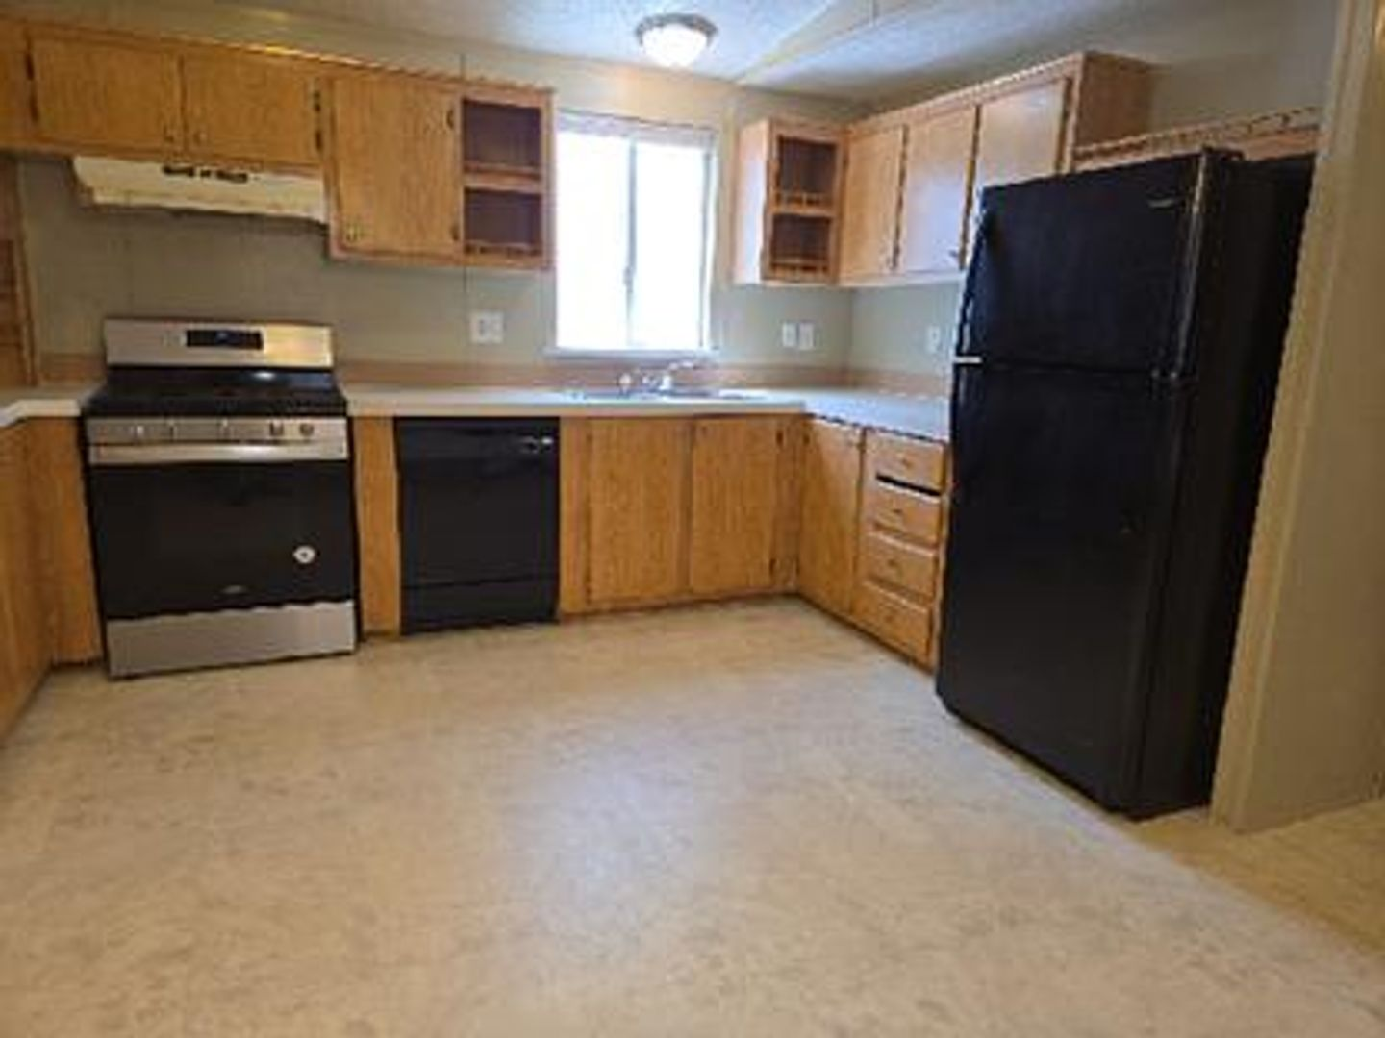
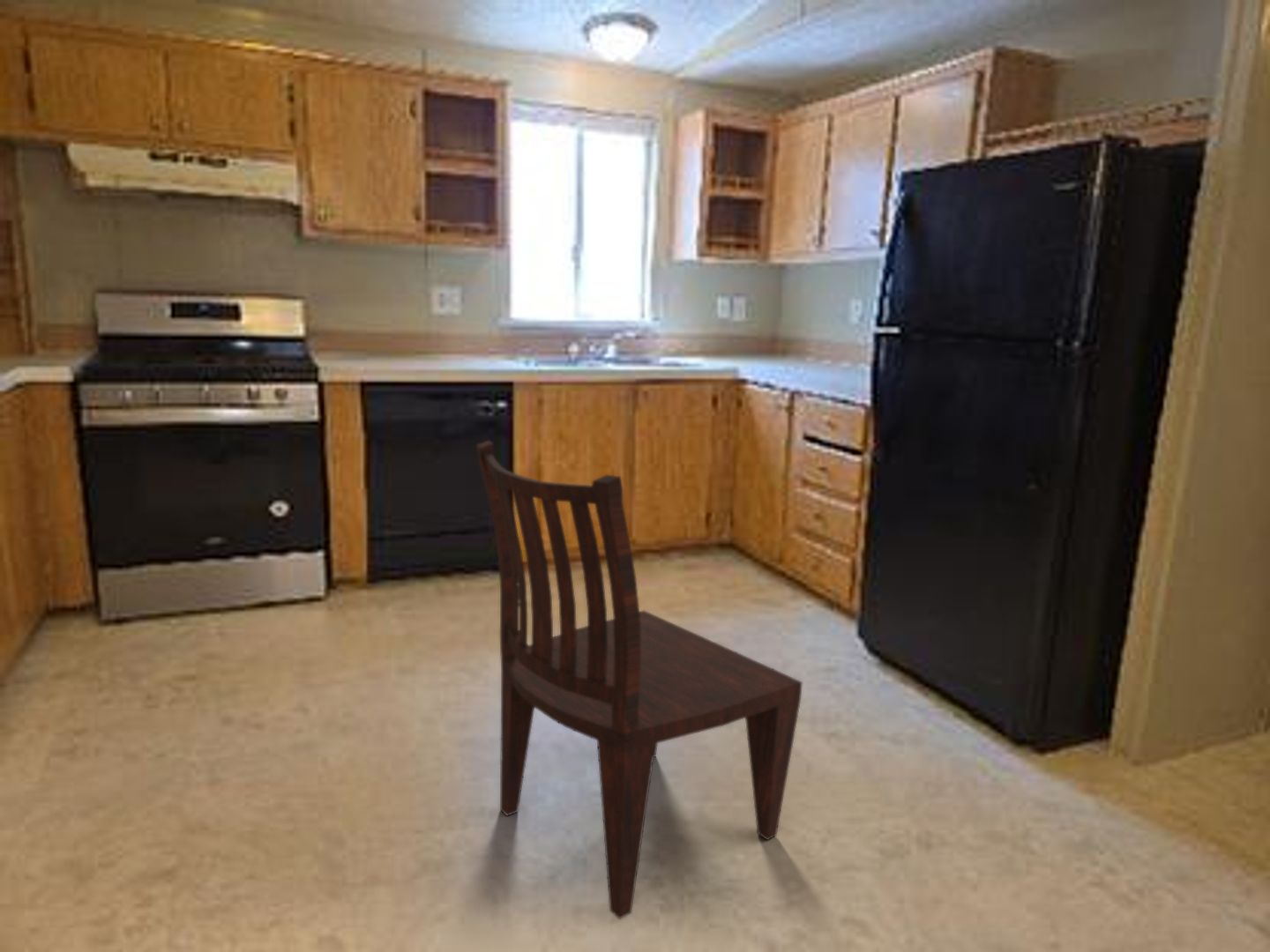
+ dining chair [475,440,803,920]
